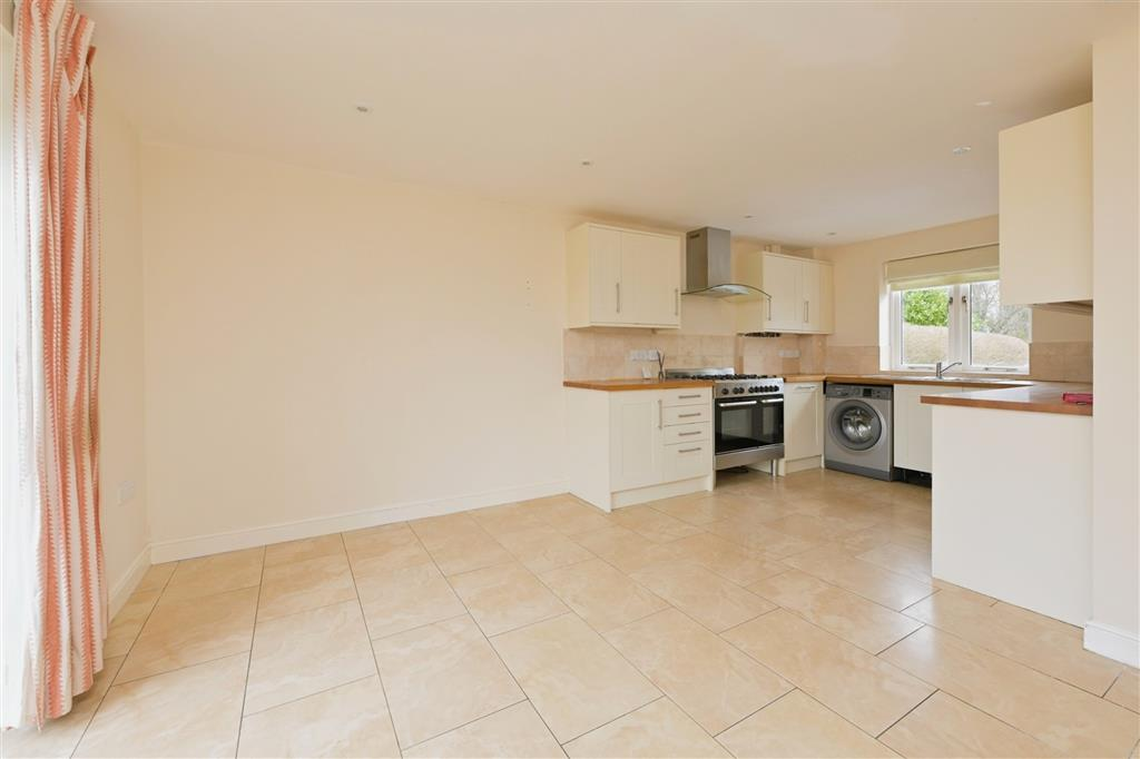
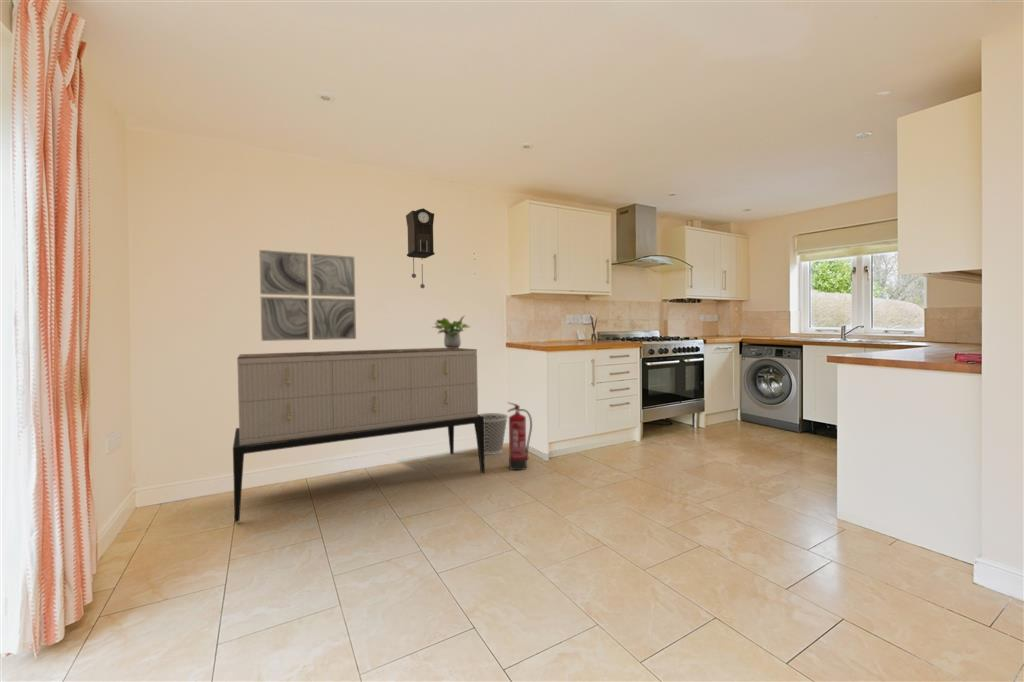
+ fire extinguisher [506,401,533,471]
+ sideboard [232,347,486,523]
+ potted plant [431,315,471,349]
+ wastebasket [473,412,509,456]
+ pendulum clock [405,207,436,289]
+ wall art [258,249,357,342]
